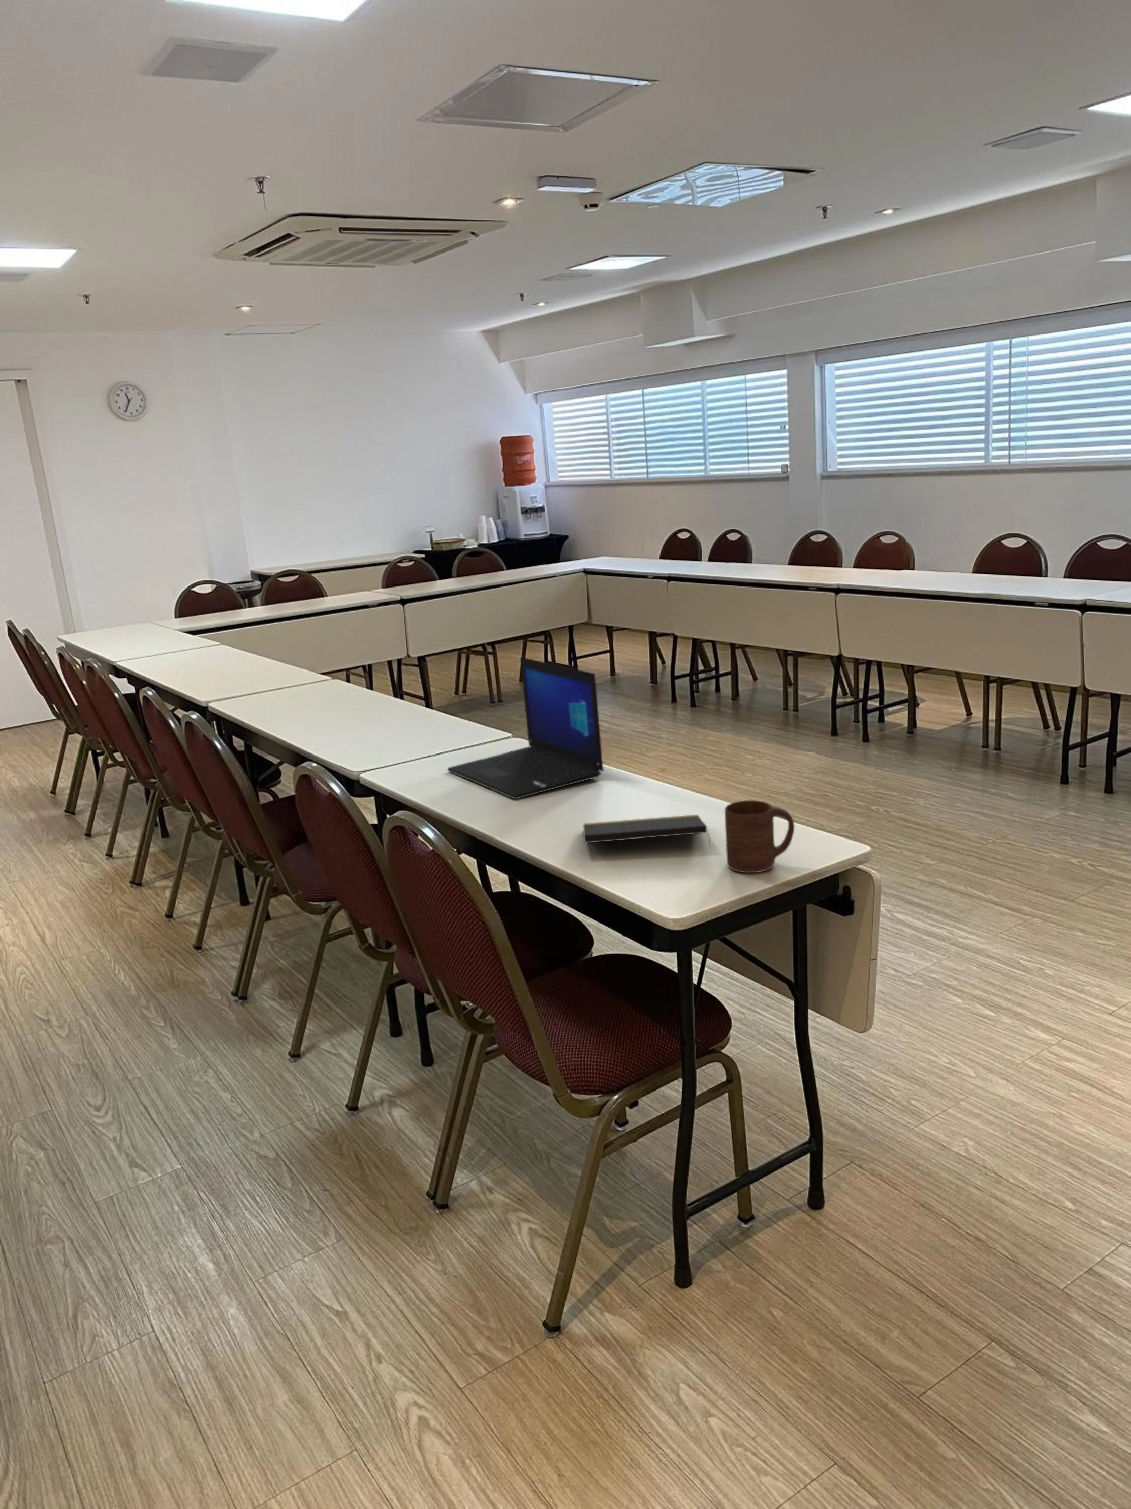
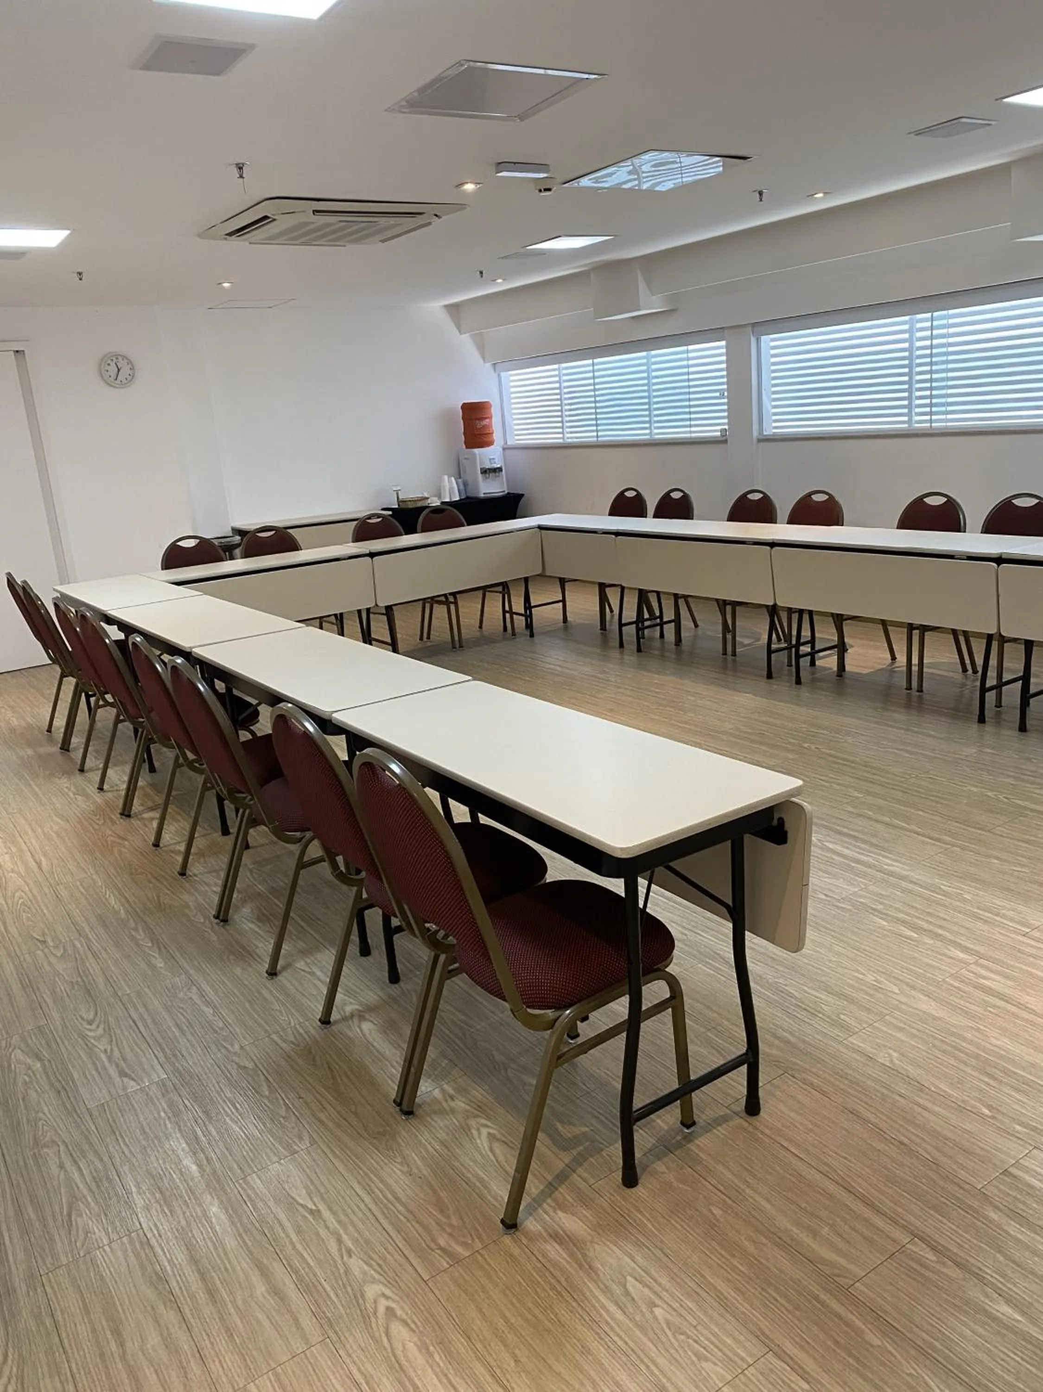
- cup [725,800,795,873]
- notepad [582,814,712,850]
- laptop [447,656,605,800]
